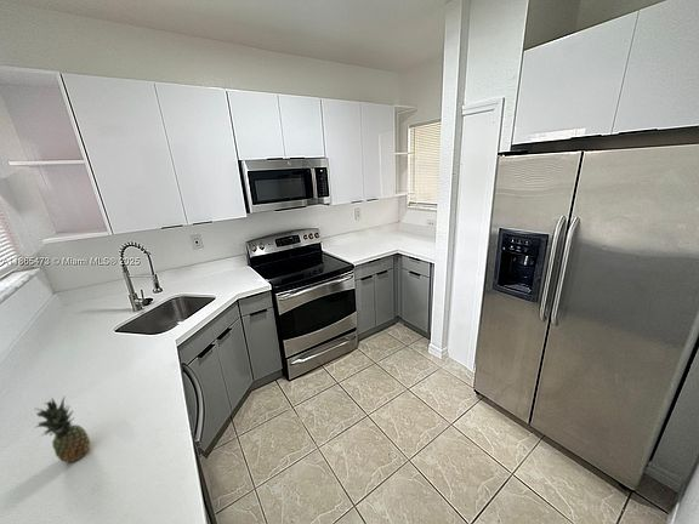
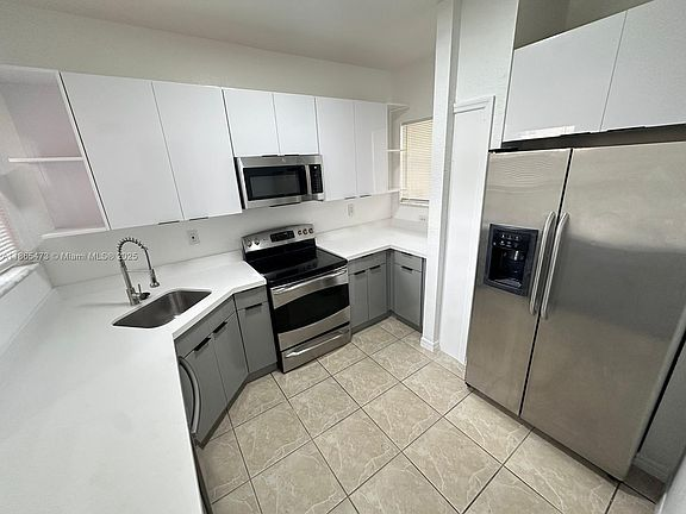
- fruit [33,394,91,463]
